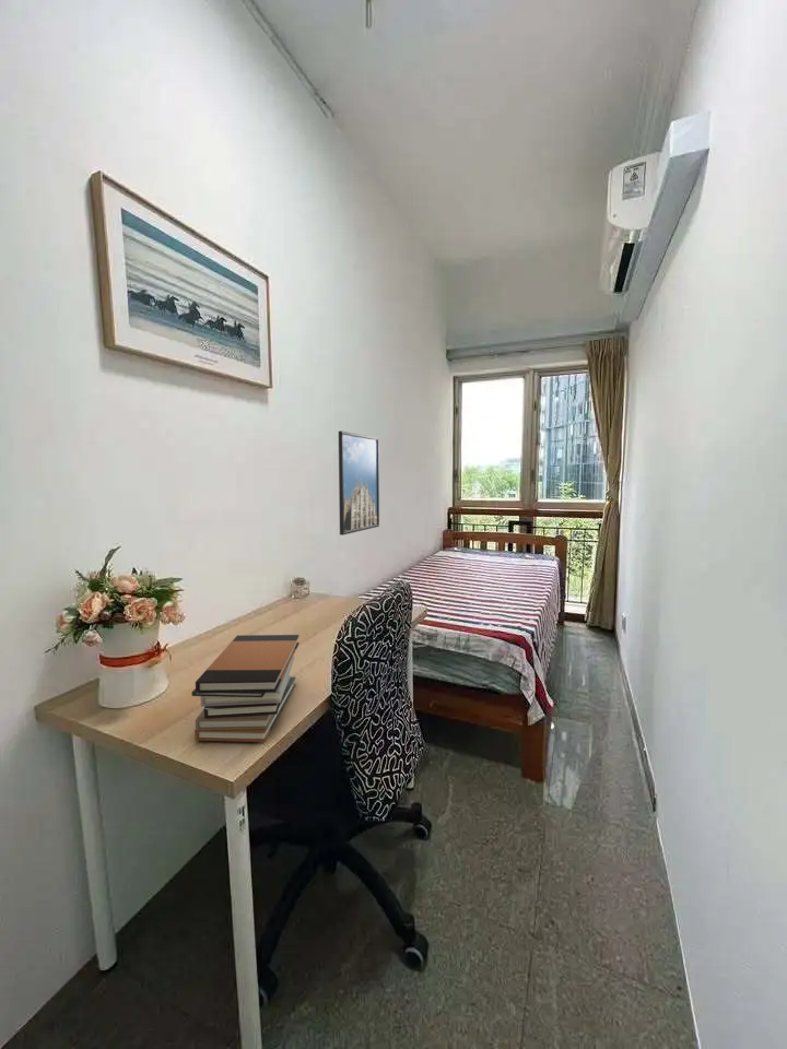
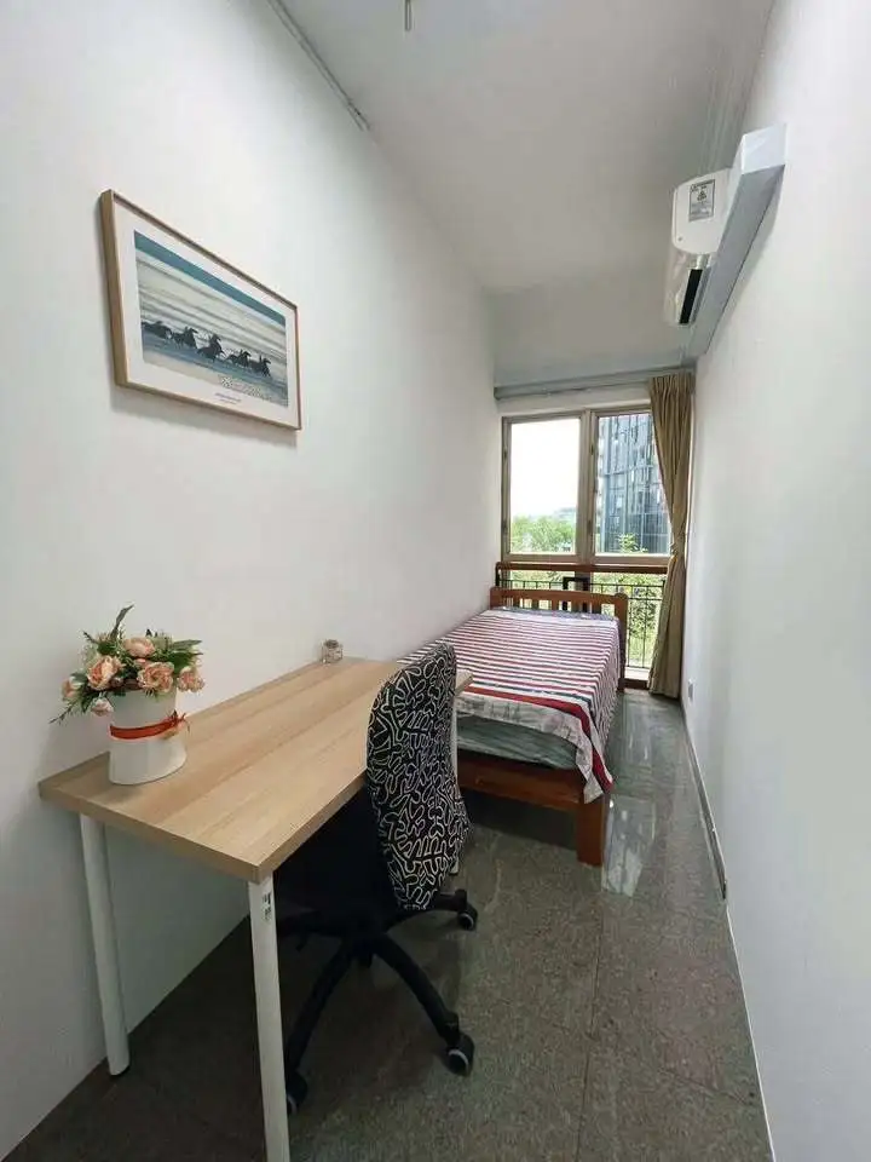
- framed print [338,429,380,537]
- book stack [190,634,301,743]
